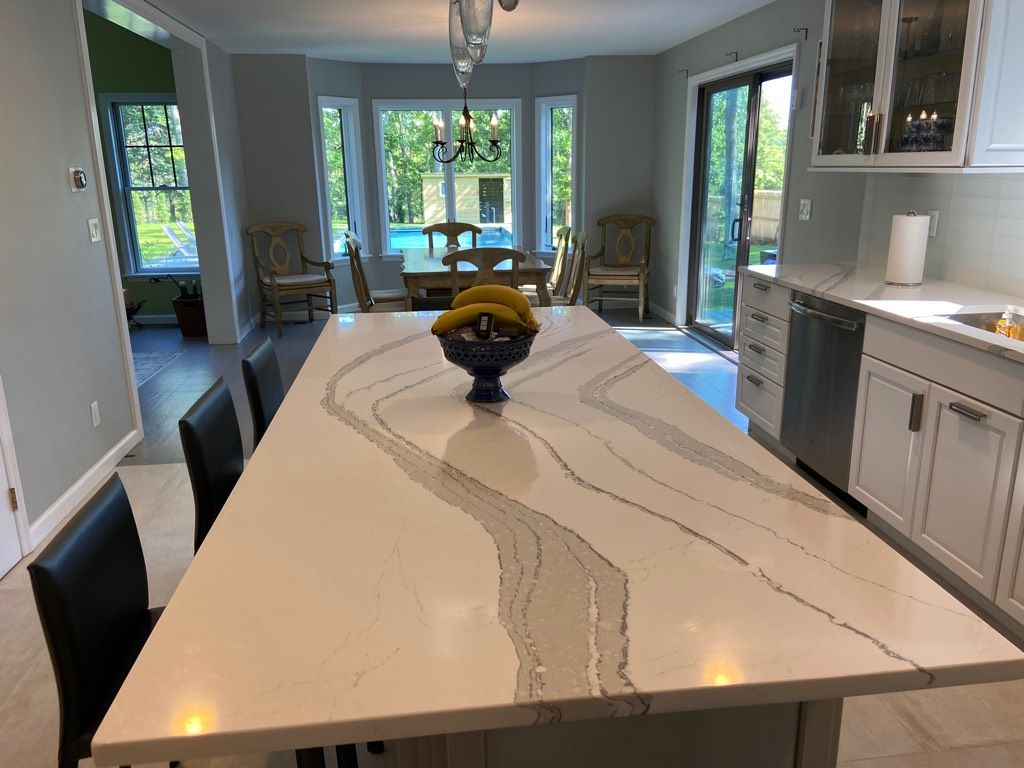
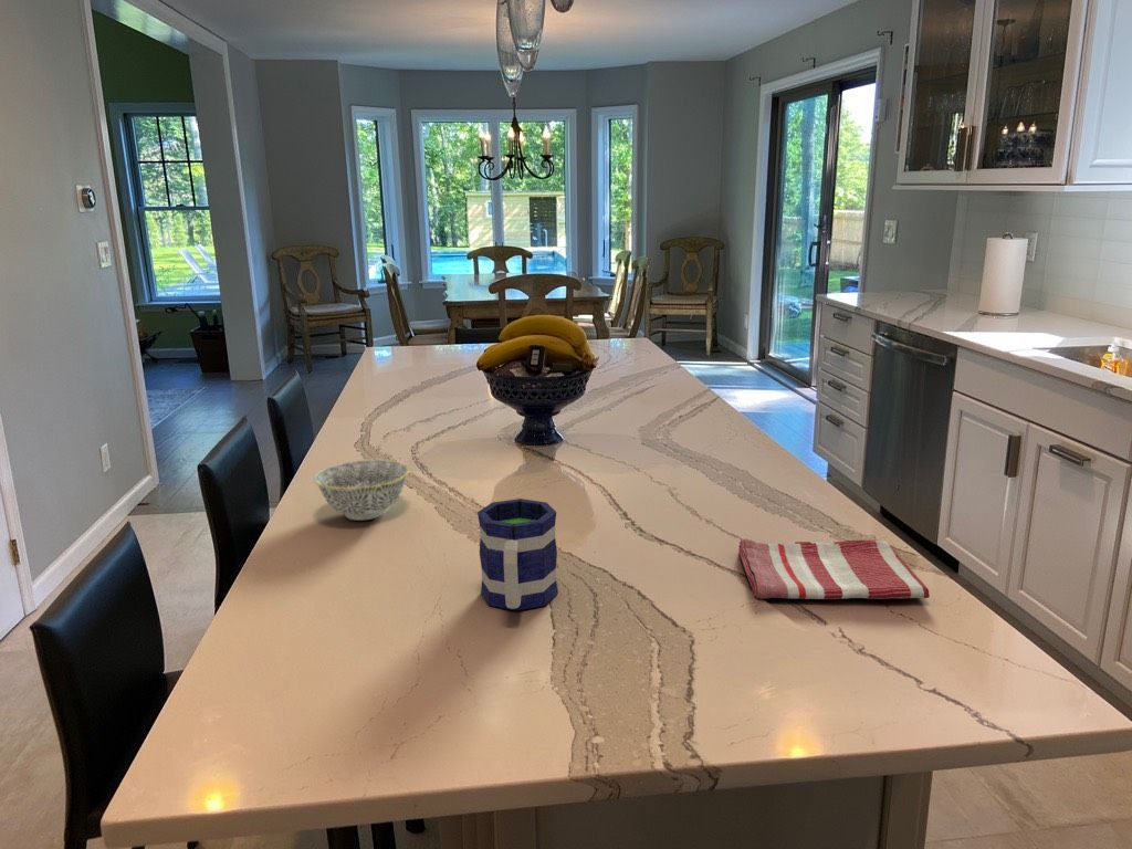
+ mug [476,497,559,612]
+ bowl [313,459,410,522]
+ dish towel [737,537,931,600]
